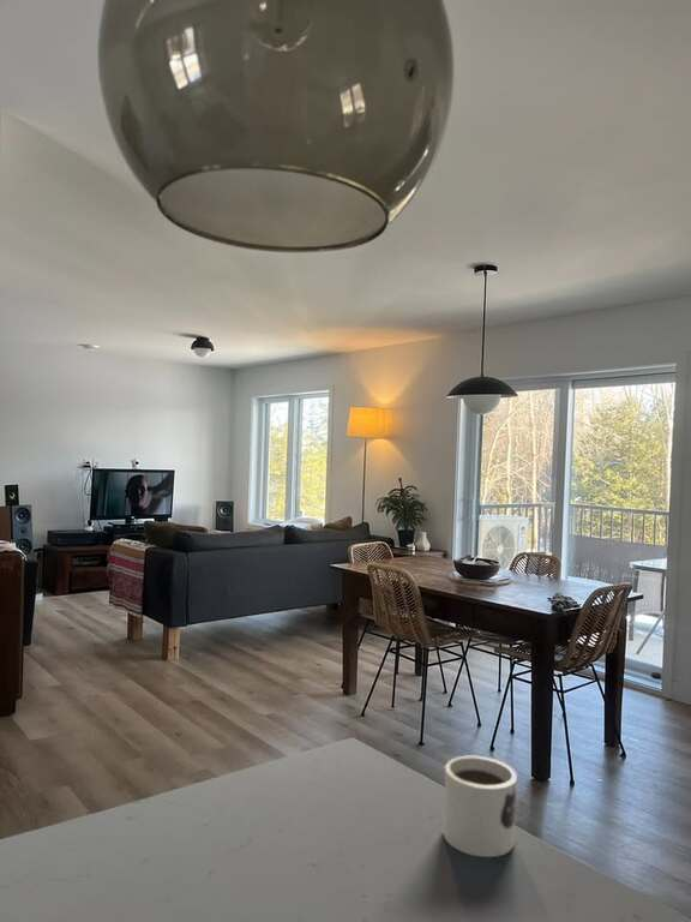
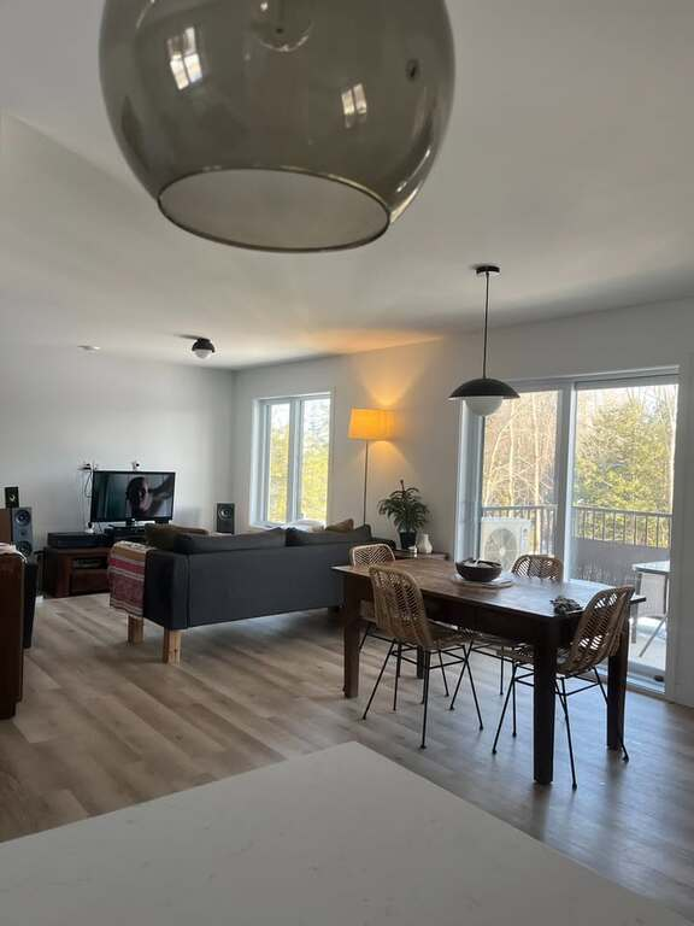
- mug [441,755,518,858]
